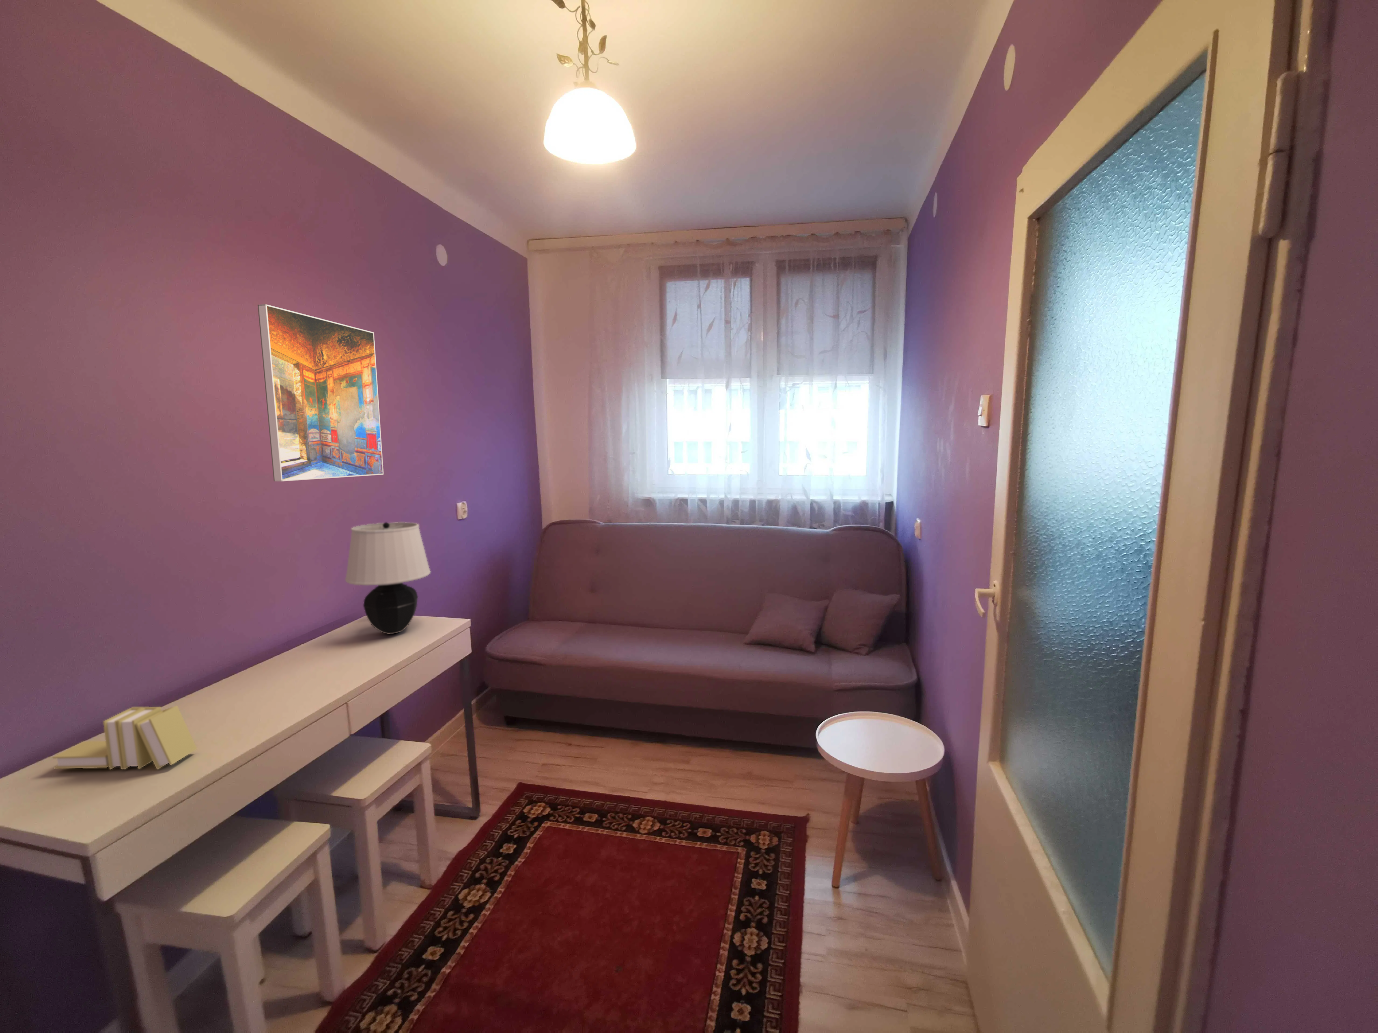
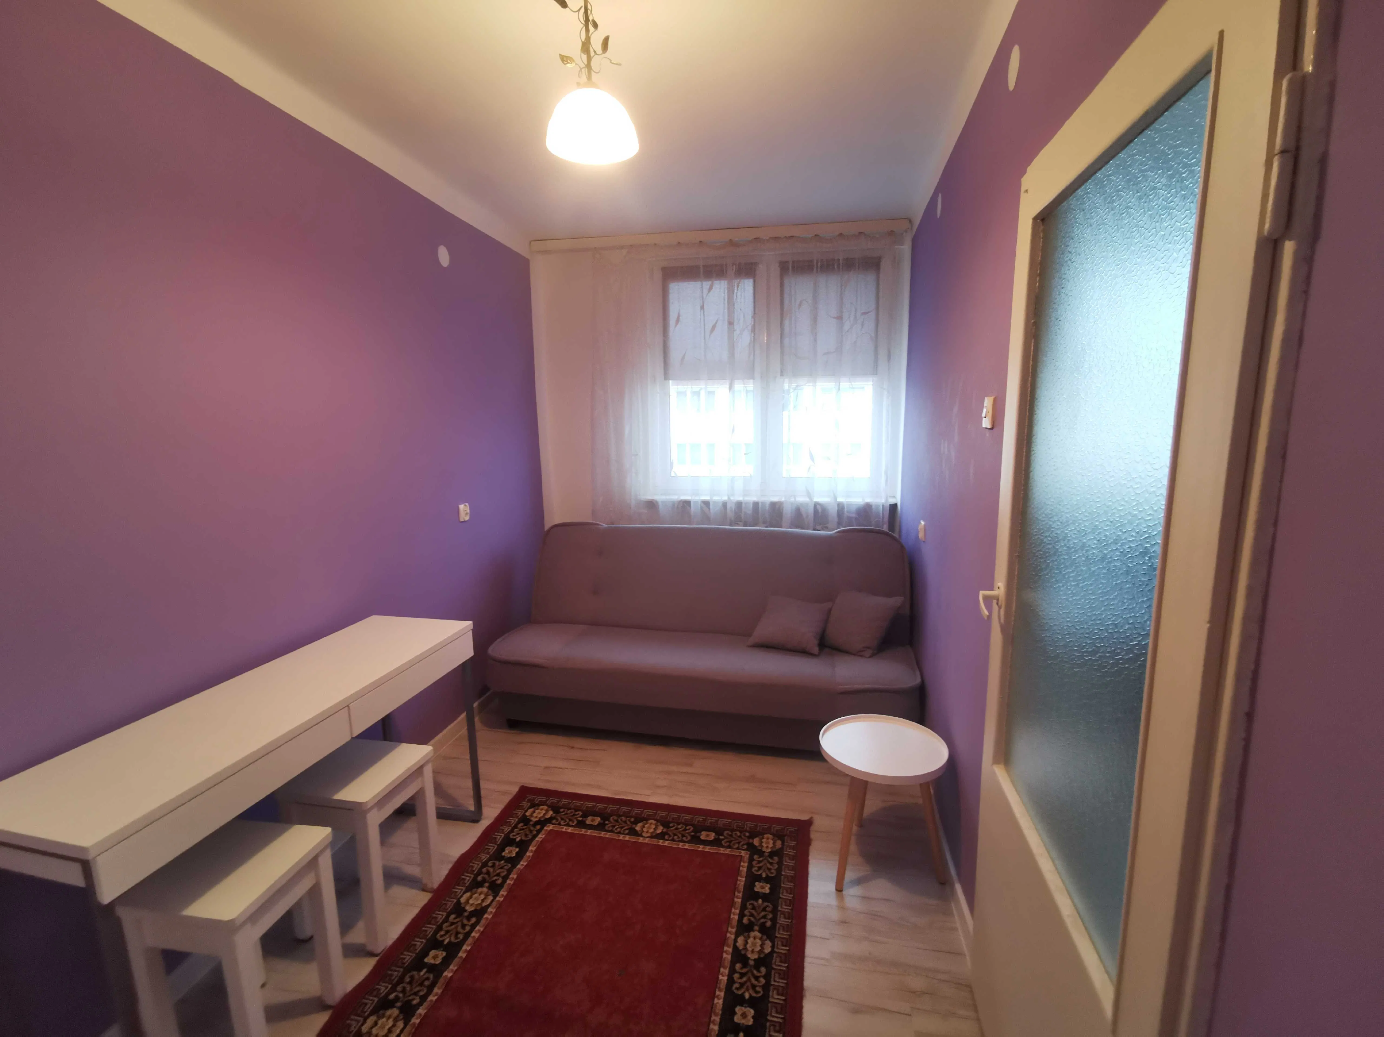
- table lamp [345,522,431,635]
- books [52,705,197,770]
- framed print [257,304,384,482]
